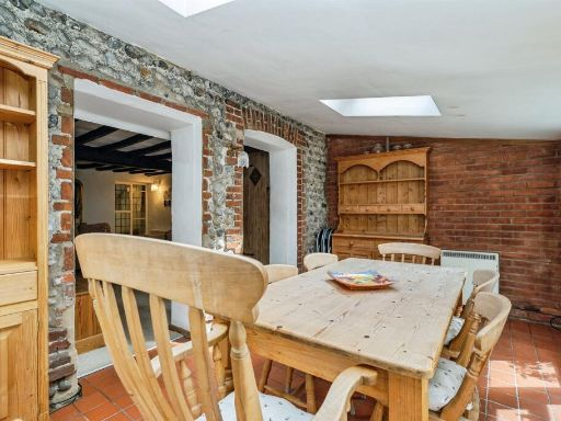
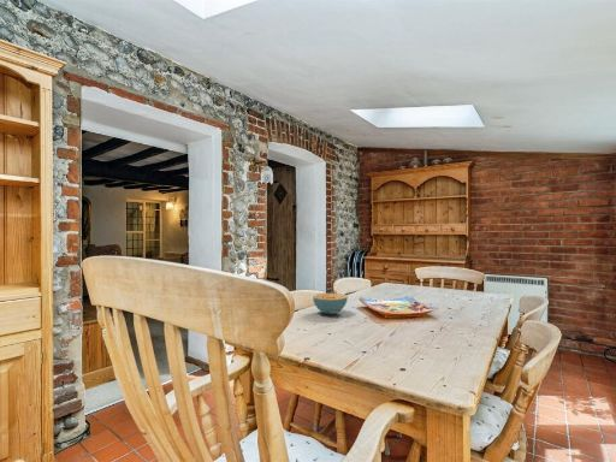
+ cereal bowl [312,292,349,315]
